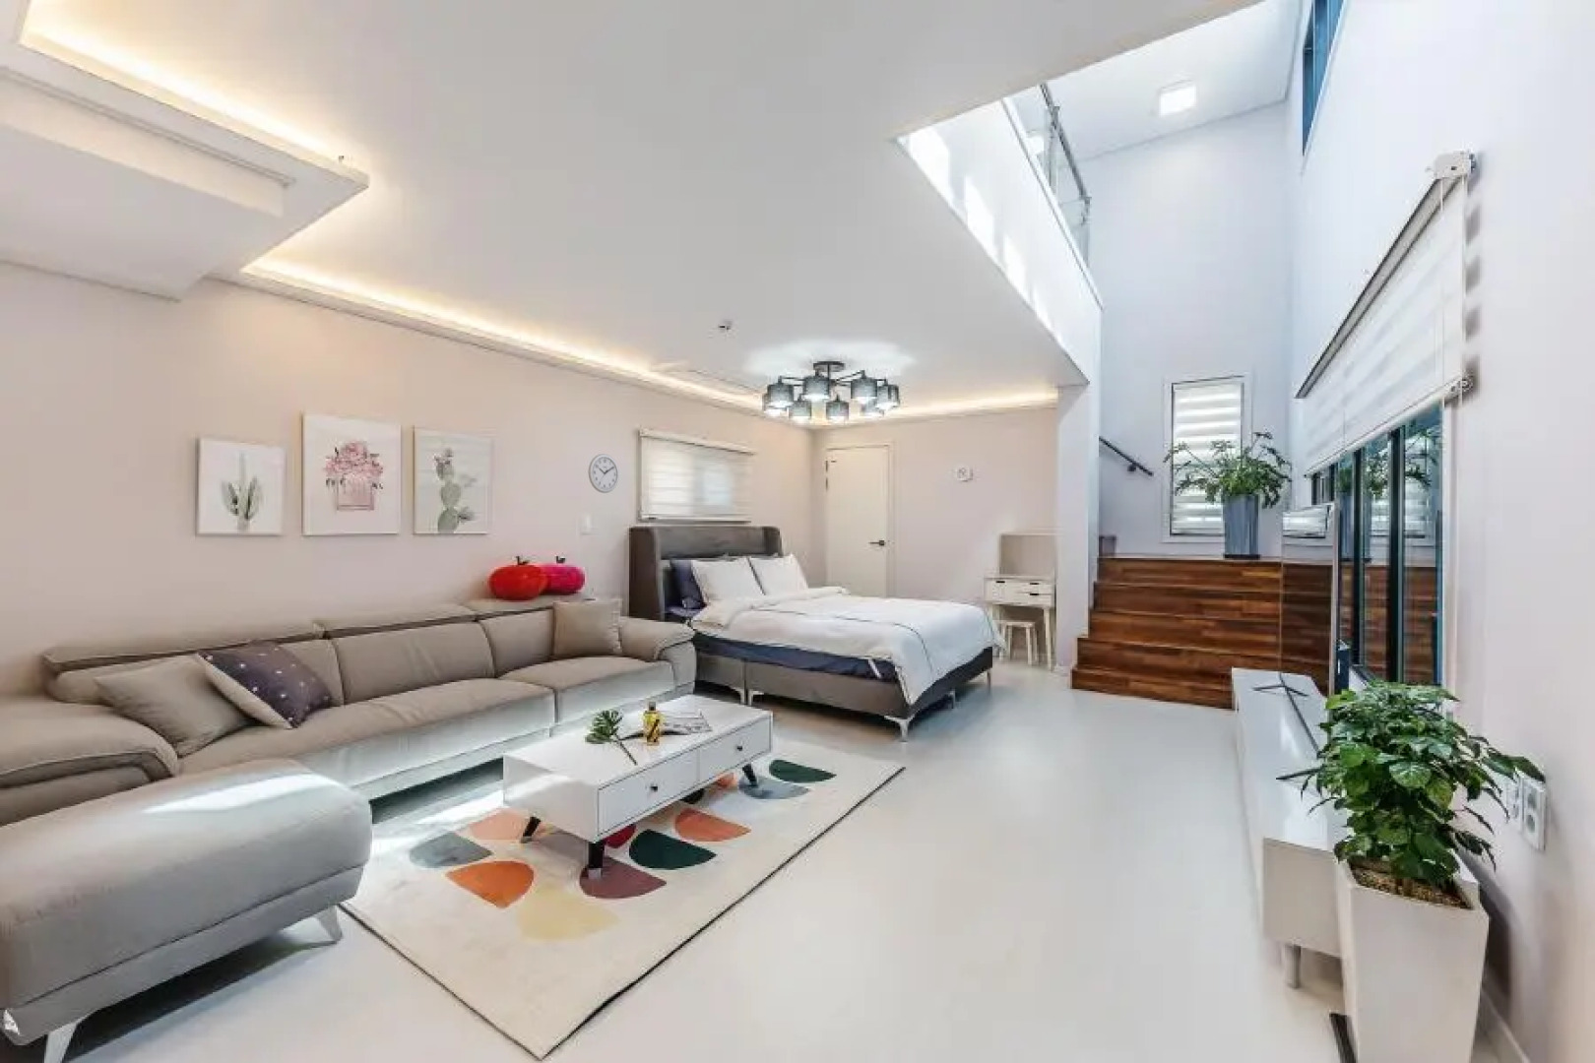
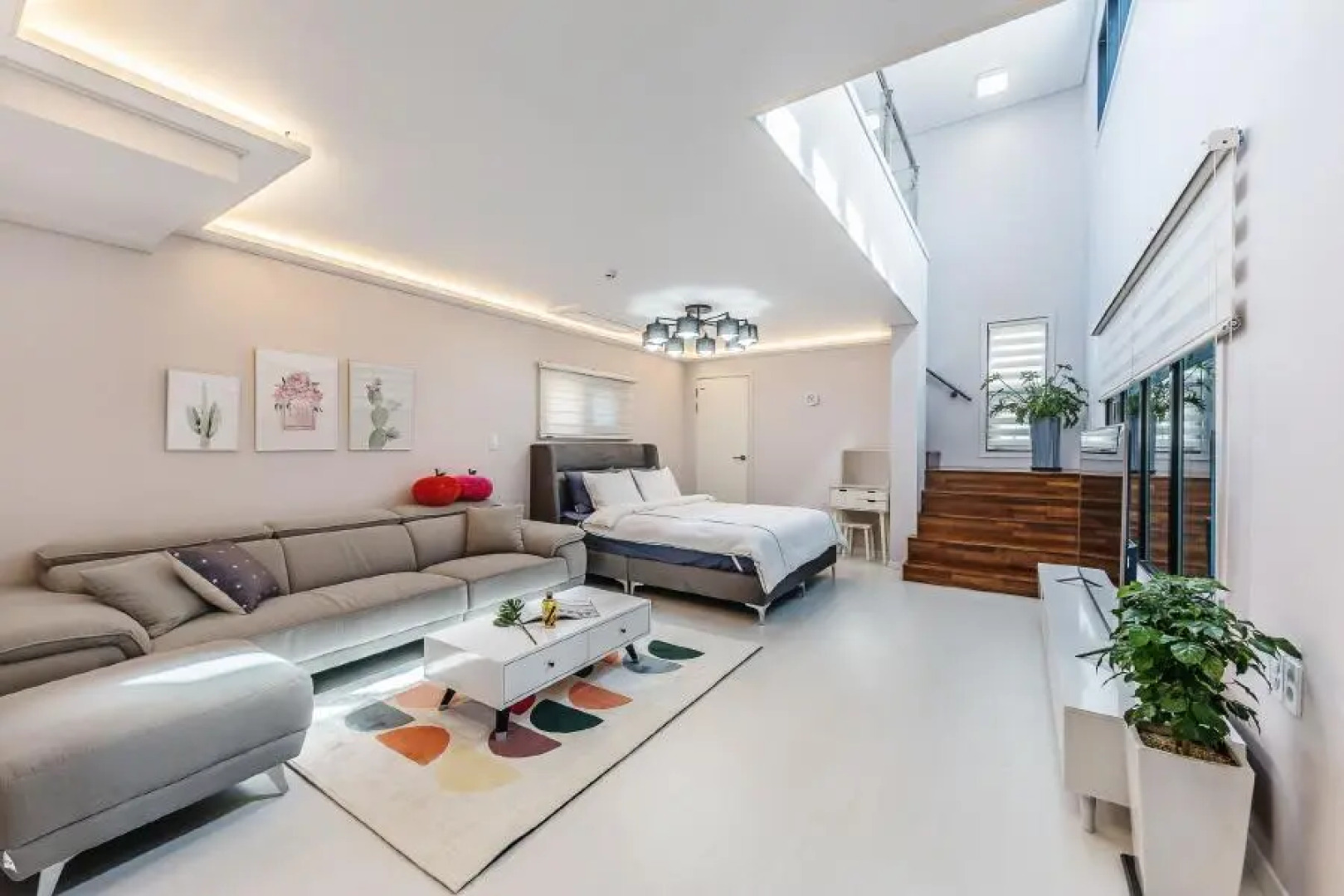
- wall clock [587,453,621,494]
